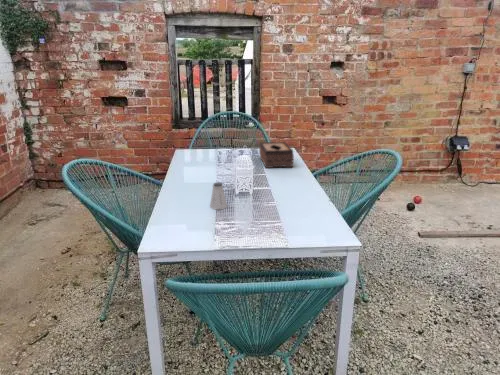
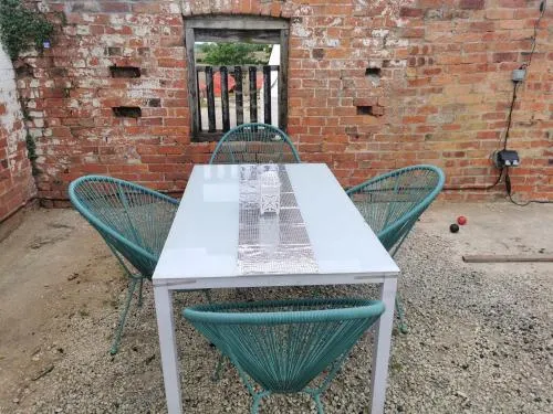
- saltshaker [209,181,228,211]
- tissue box [258,141,295,169]
